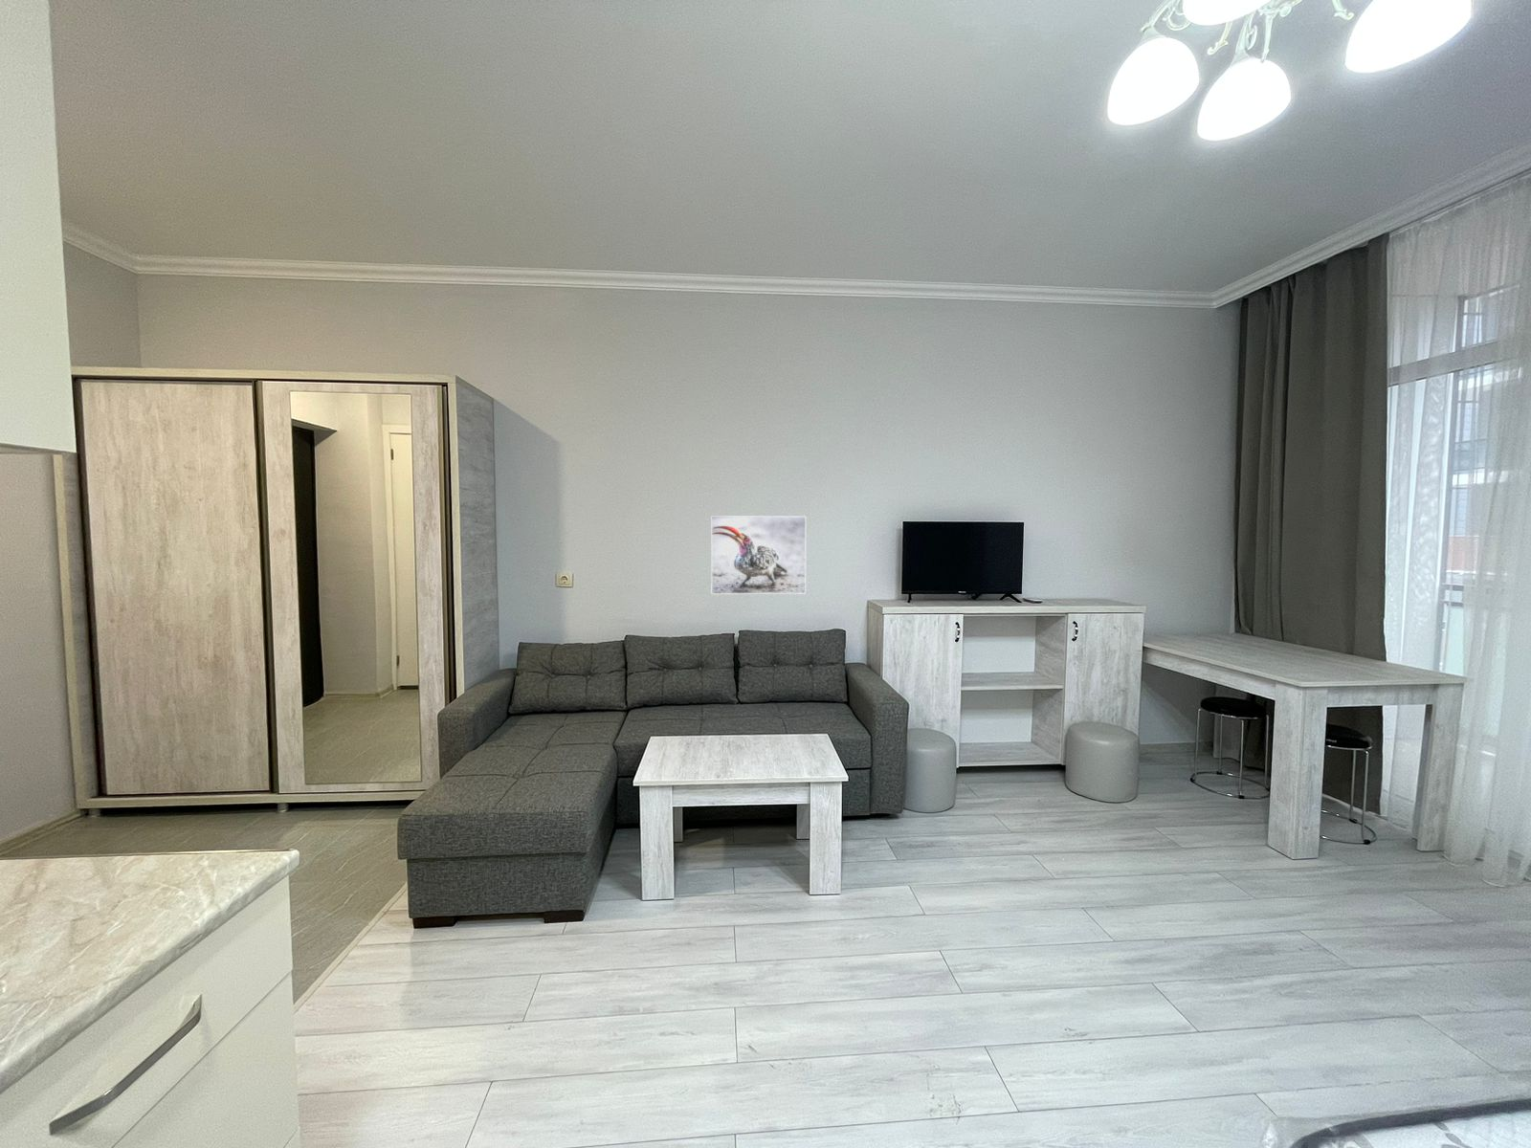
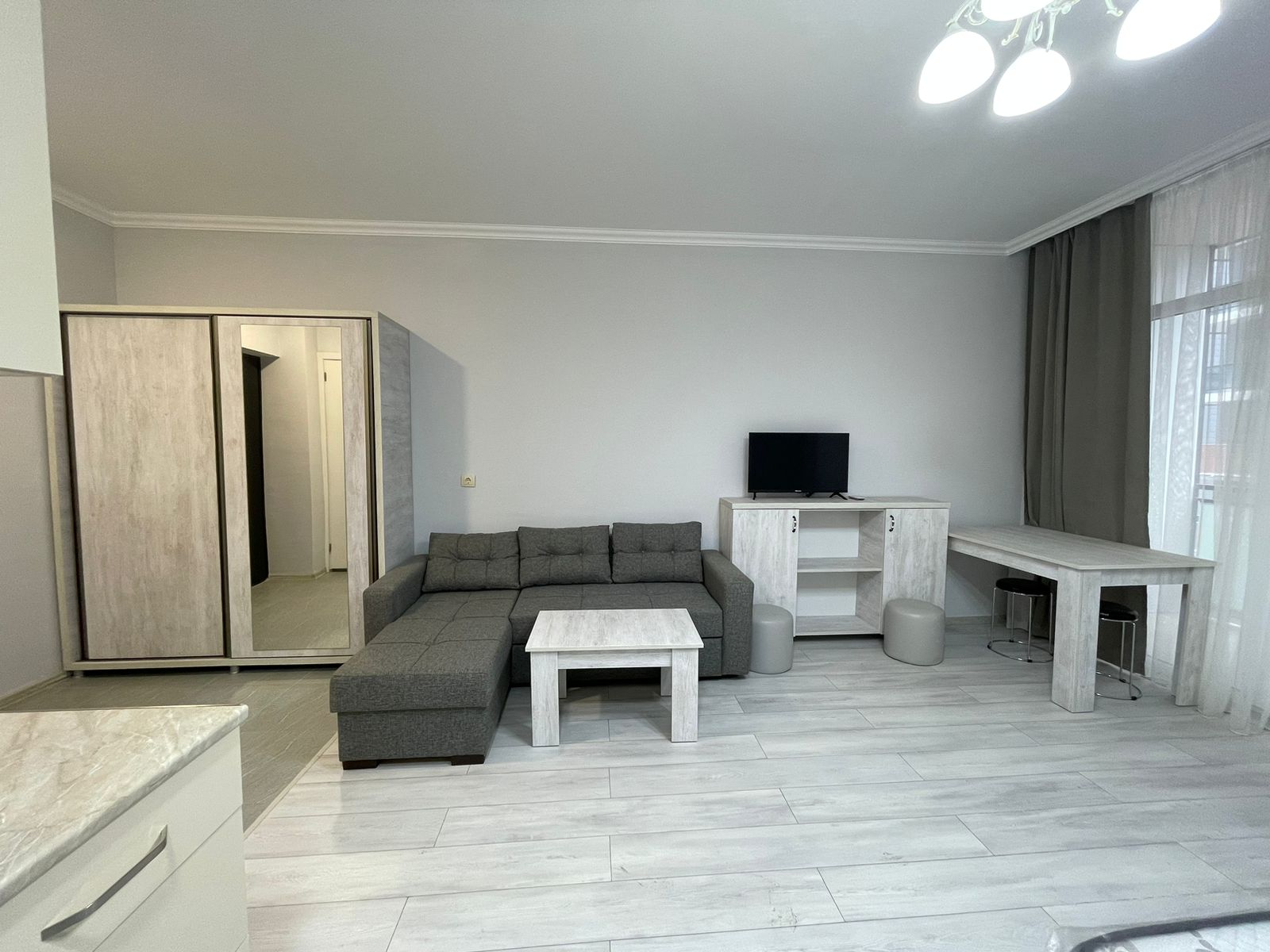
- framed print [710,515,806,594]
